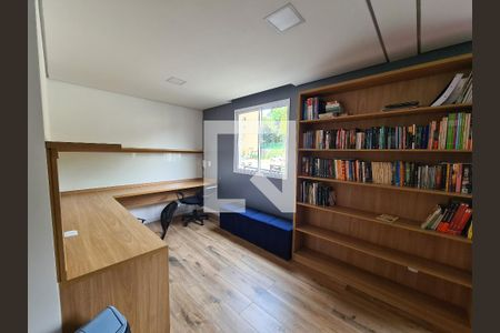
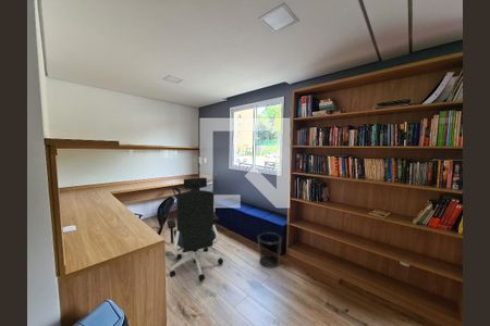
+ office chair [167,177,224,283]
+ waste bin [257,231,283,269]
